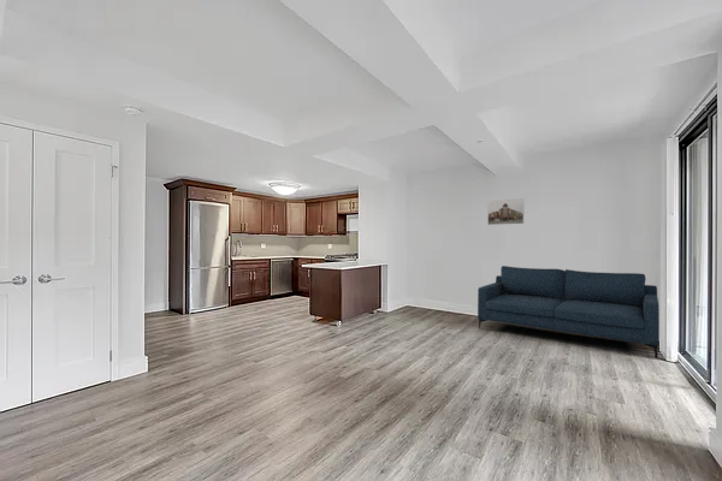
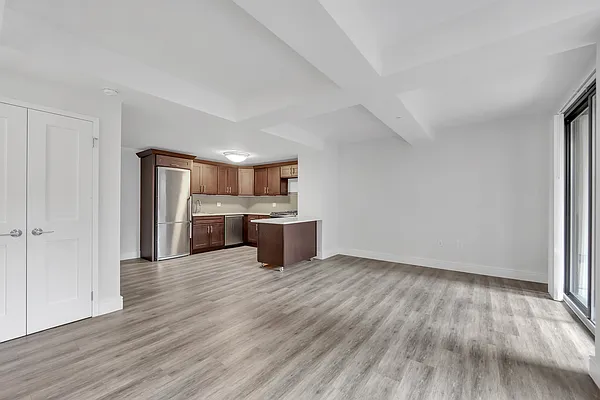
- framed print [486,197,525,226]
- sofa [477,265,661,360]
